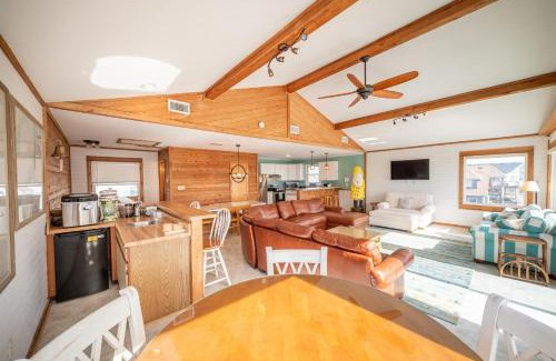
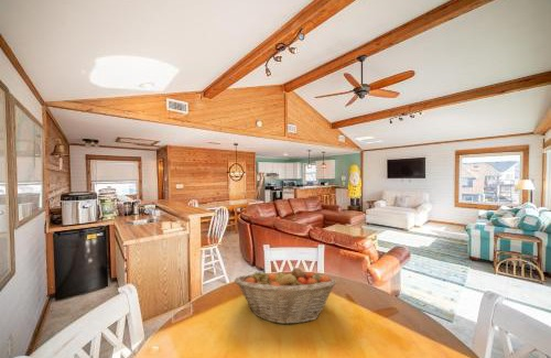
+ fruit basket [234,265,337,326]
